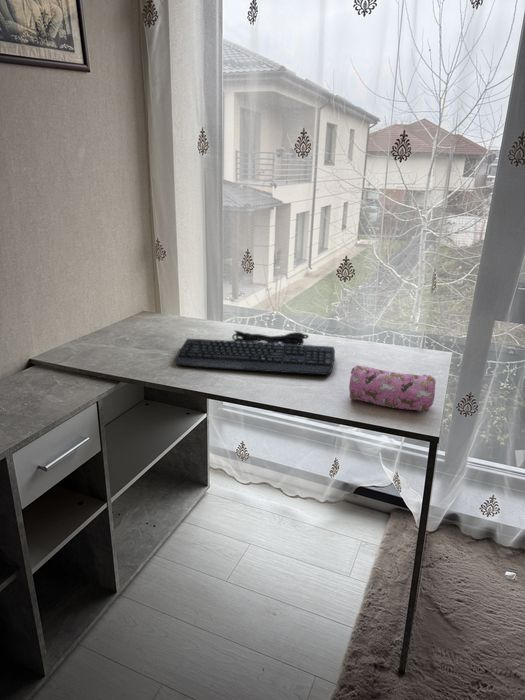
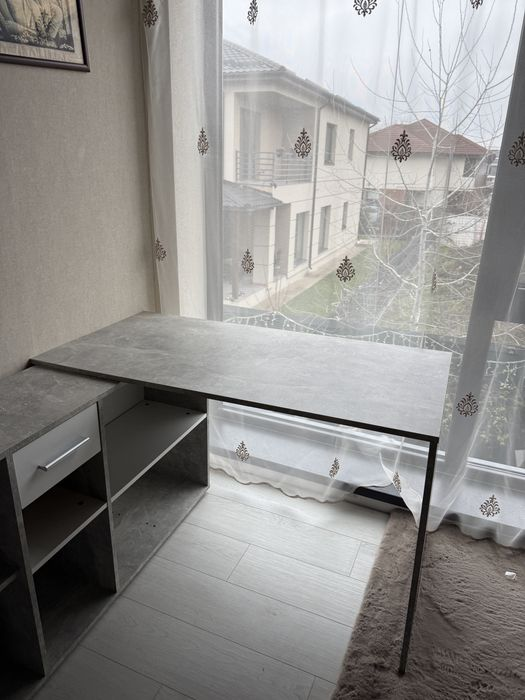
- keyboard [173,329,336,376]
- pencil case [348,364,437,413]
